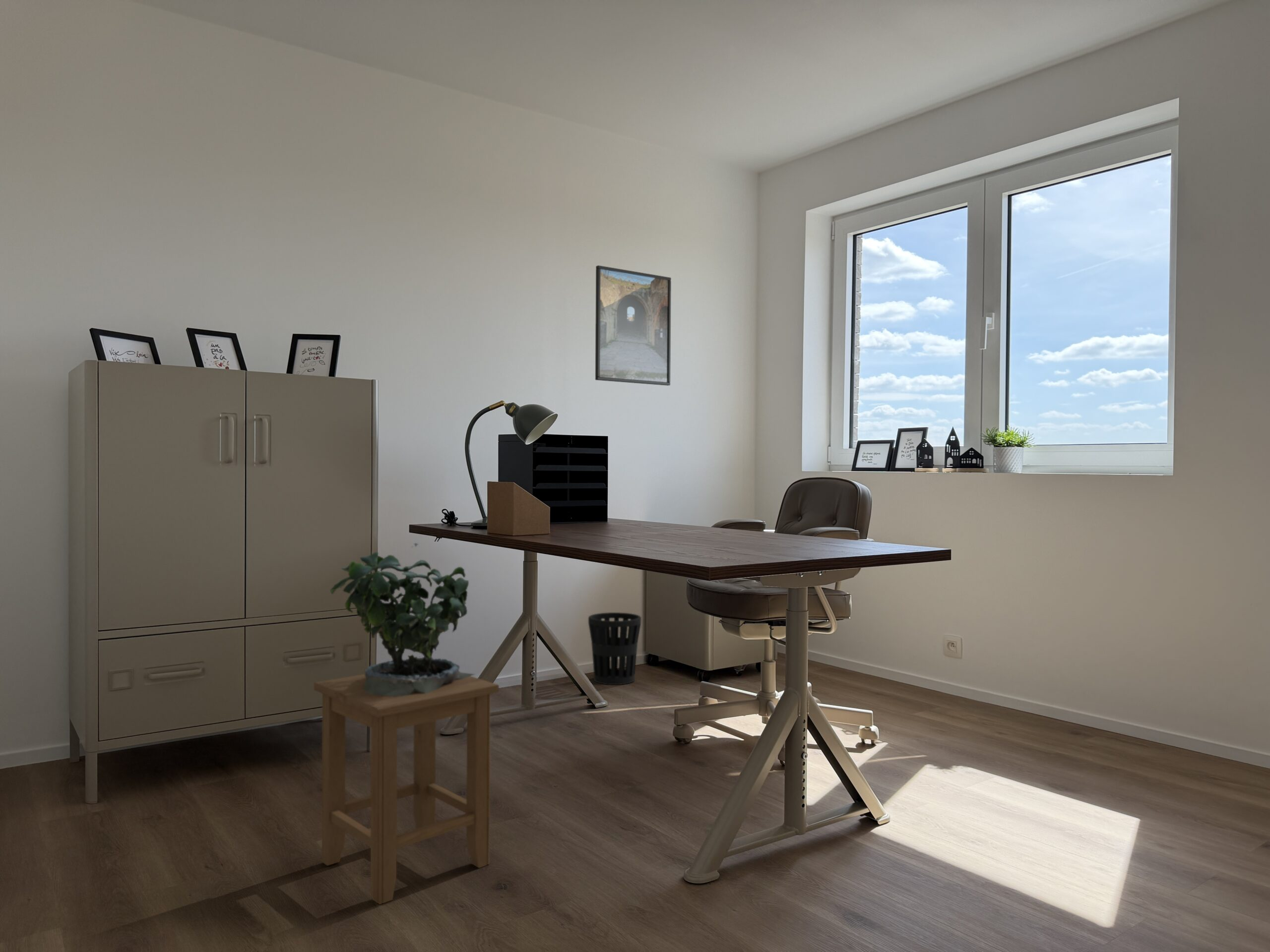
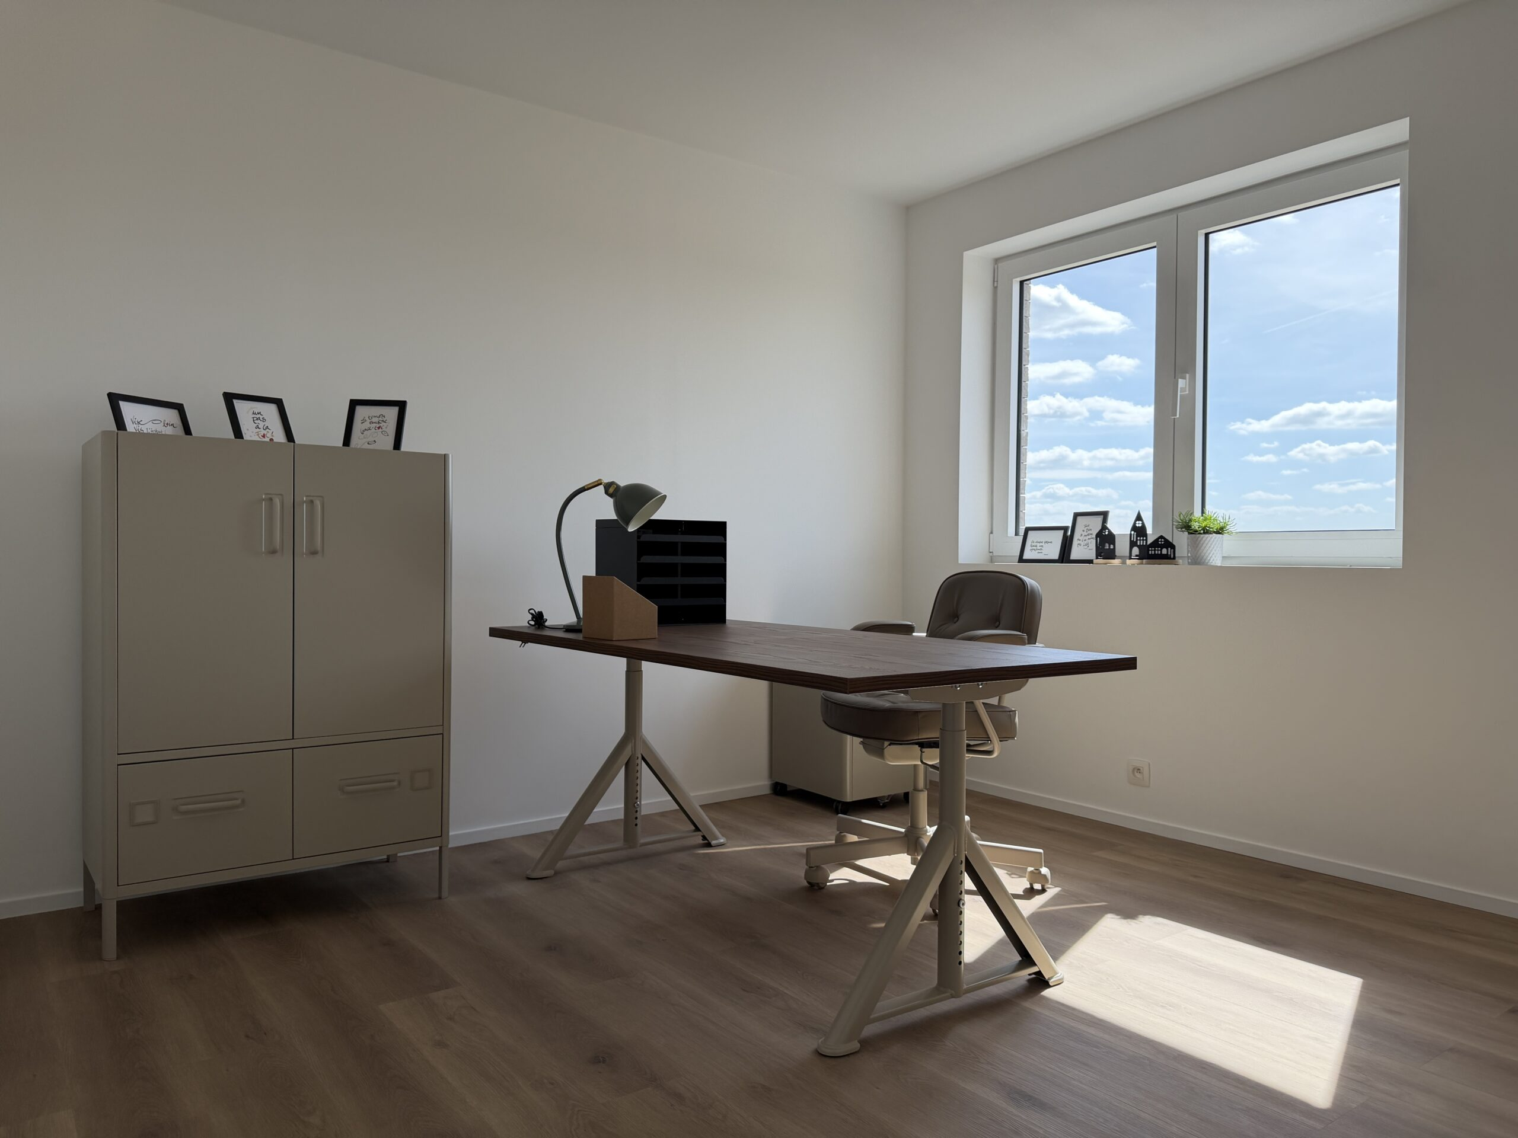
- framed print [595,265,672,386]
- potted plant [330,542,475,697]
- wastebasket [588,612,642,685]
- stool [314,673,500,905]
